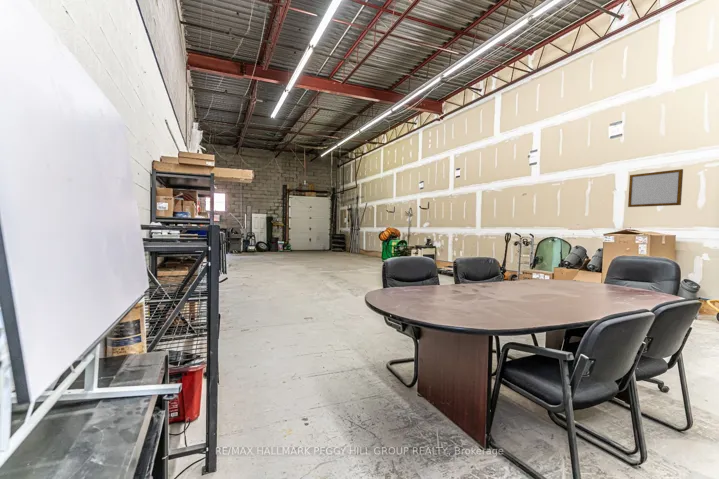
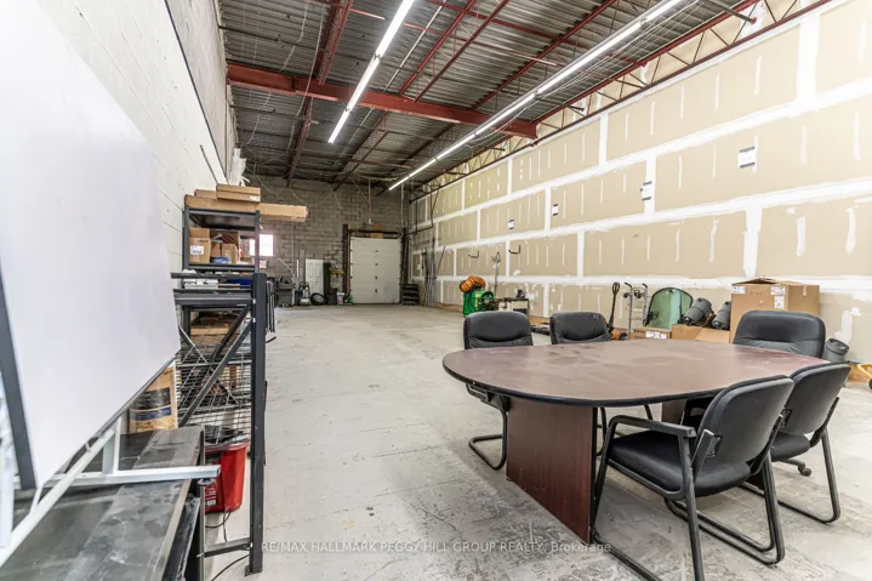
- writing board [627,168,684,208]
